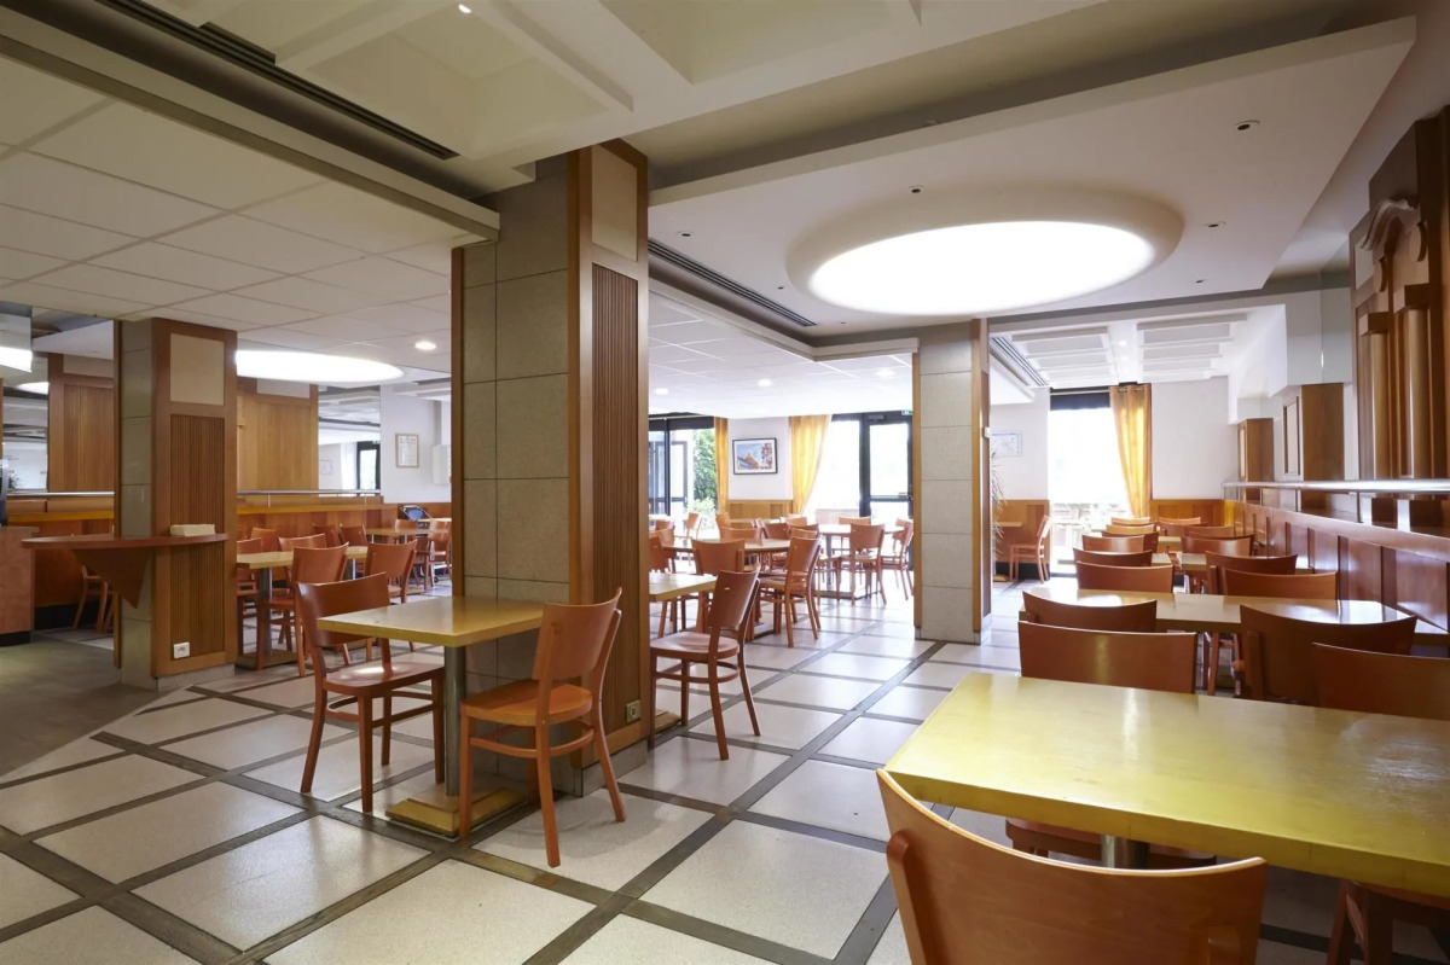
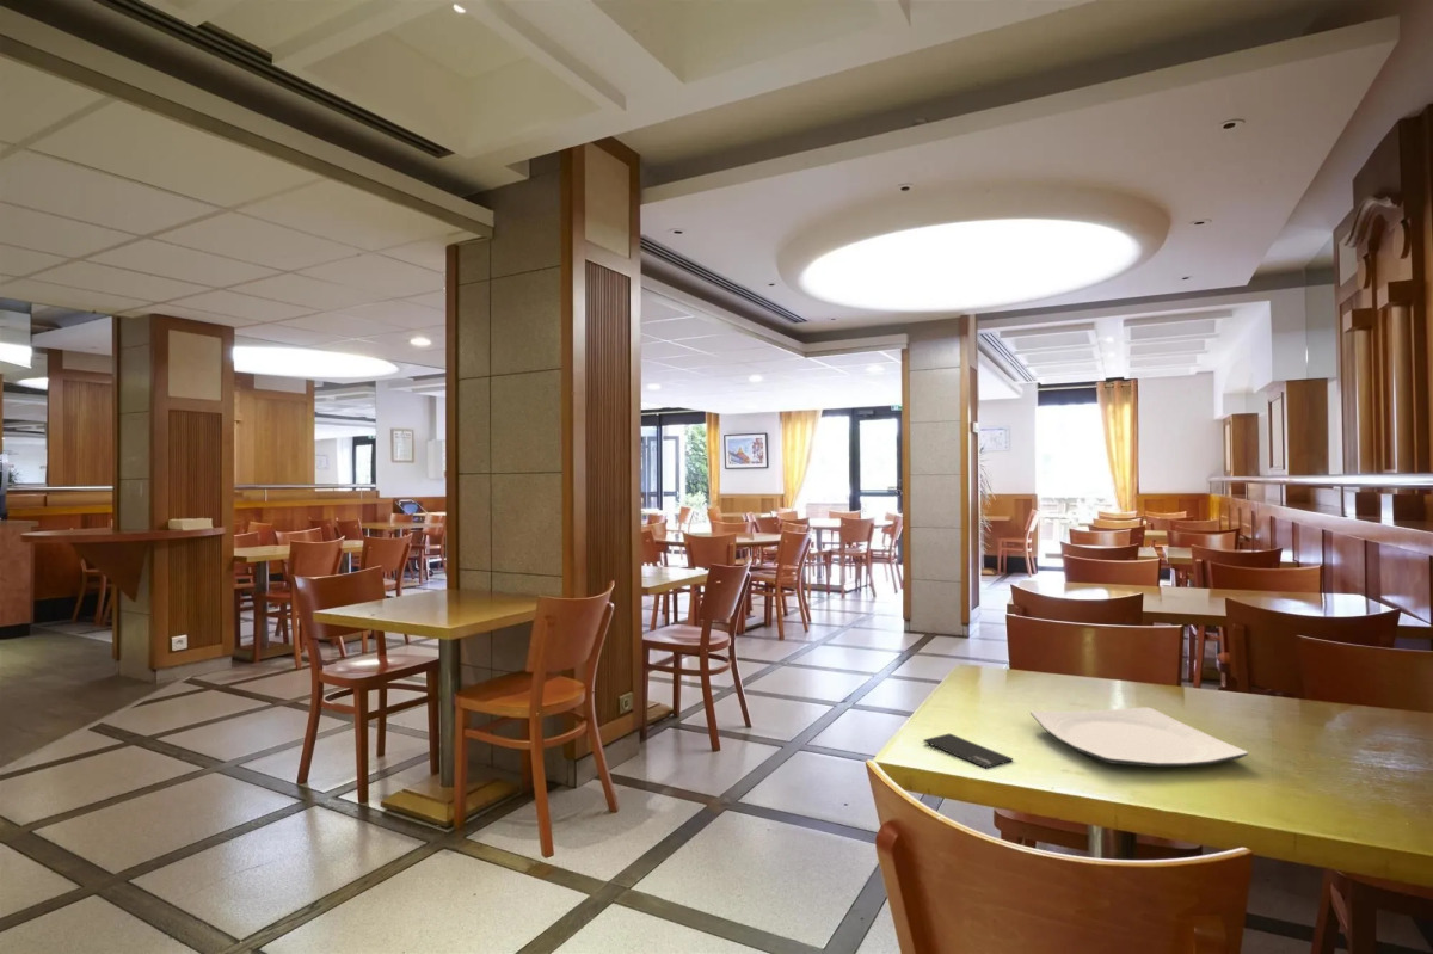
+ plate [1029,706,1249,768]
+ smartphone [922,733,1014,769]
